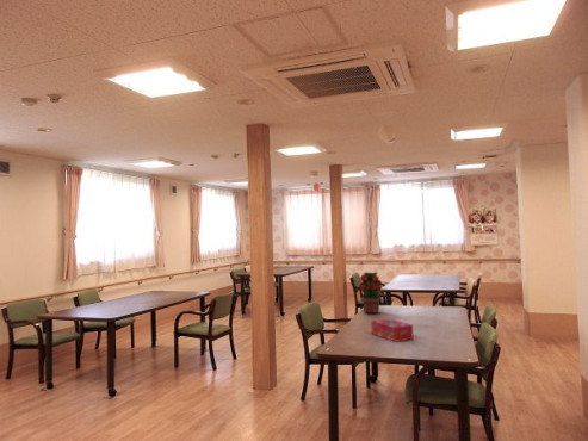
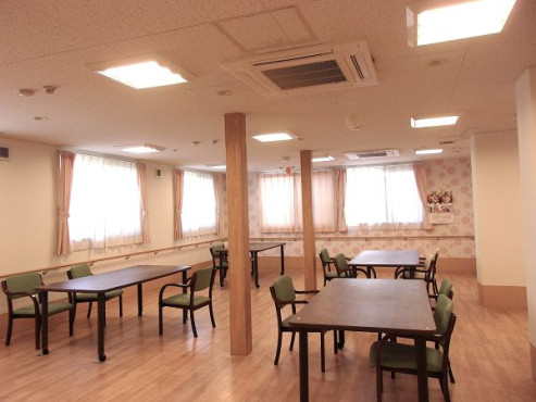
- potted plant [358,272,383,315]
- tissue box [370,317,414,343]
